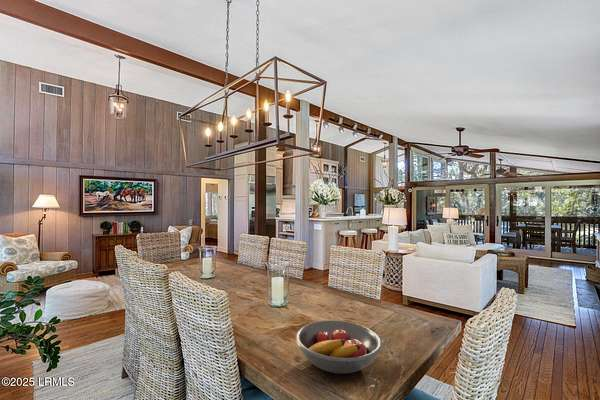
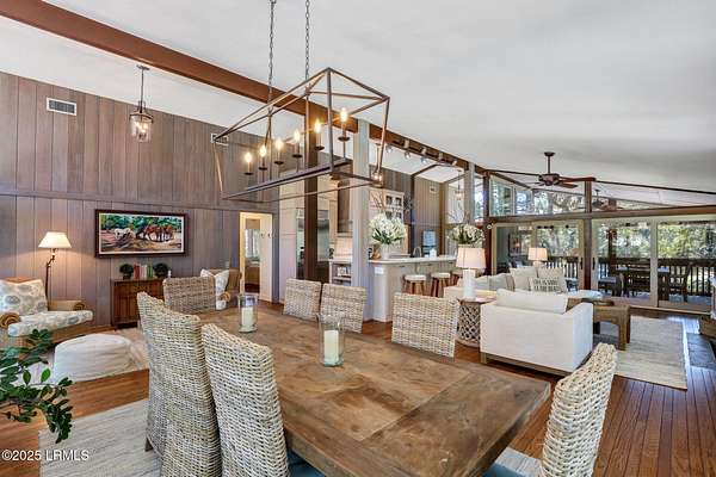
- fruit bowl [294,320,383,375]
